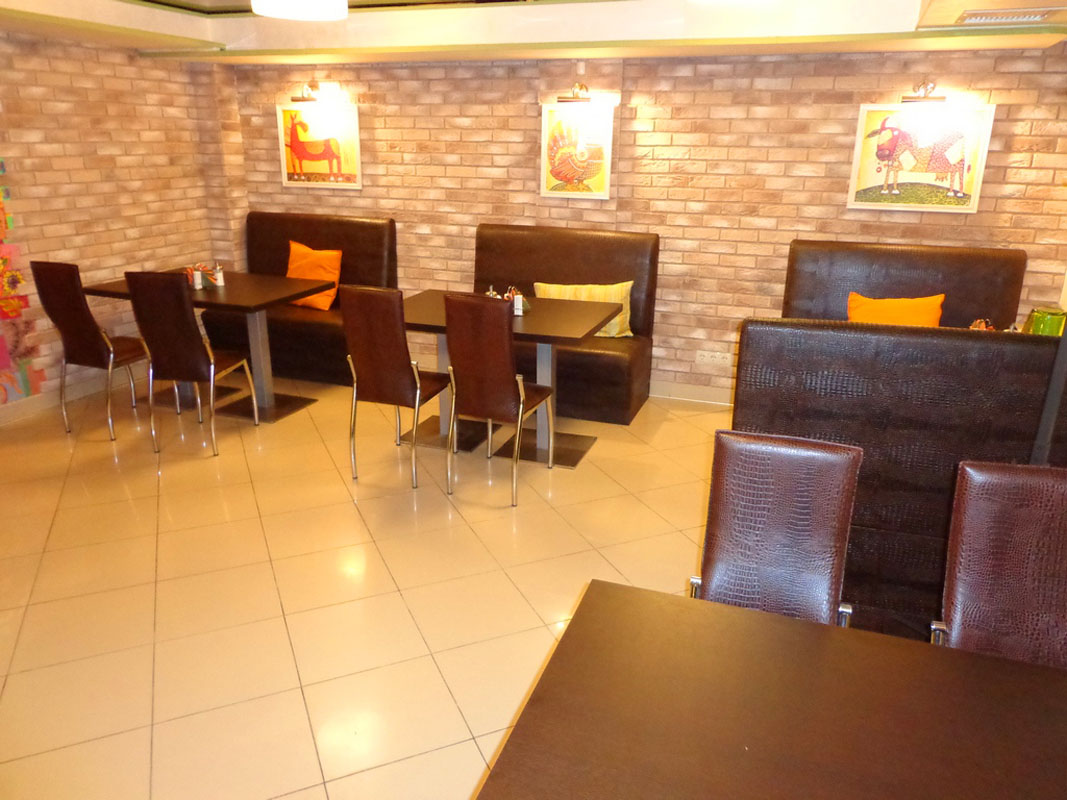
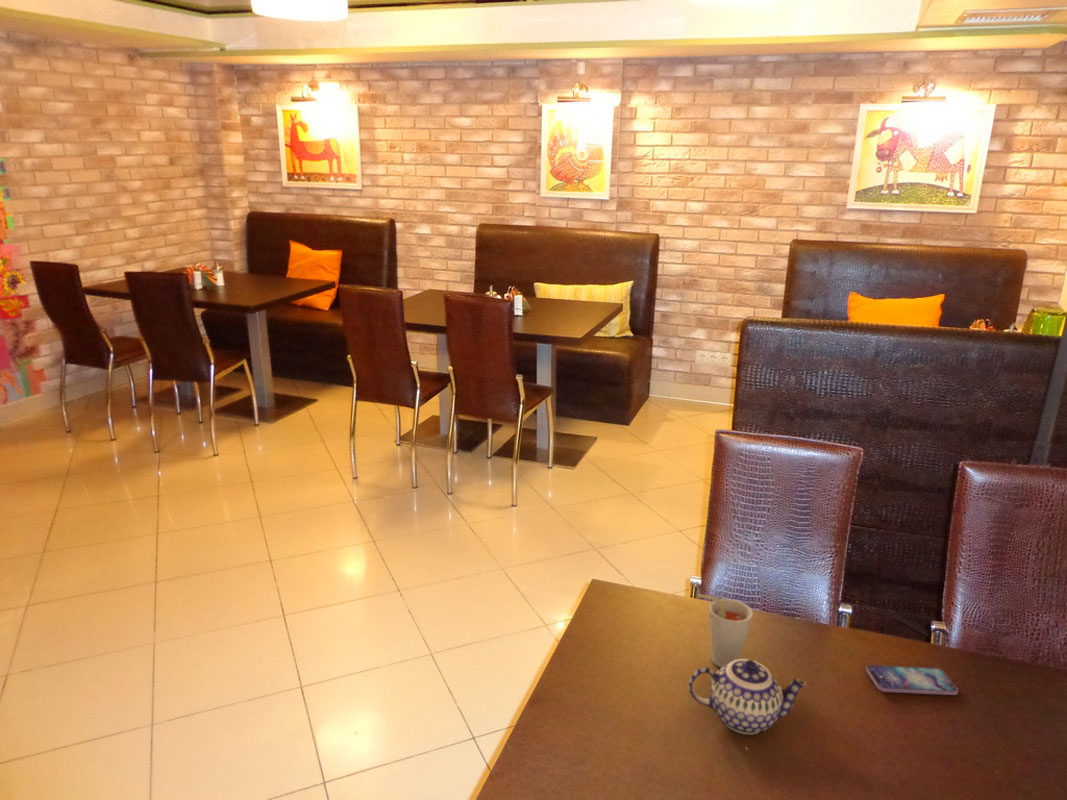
+ smartphone [865,664,959,696]
+ cup [696,593,754,668]
+ teapot [688,658,807,735]
